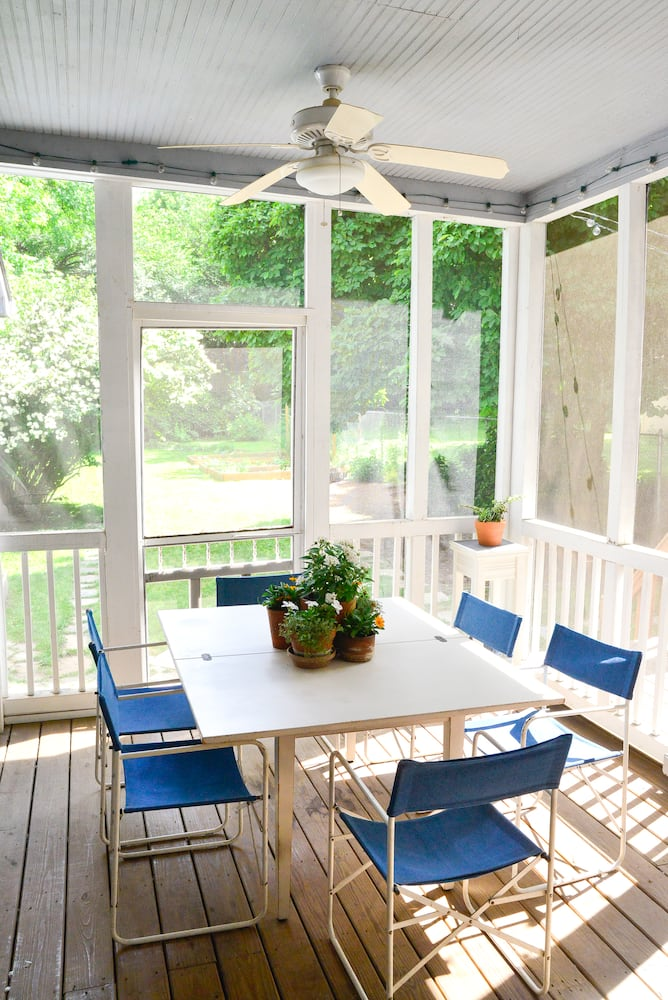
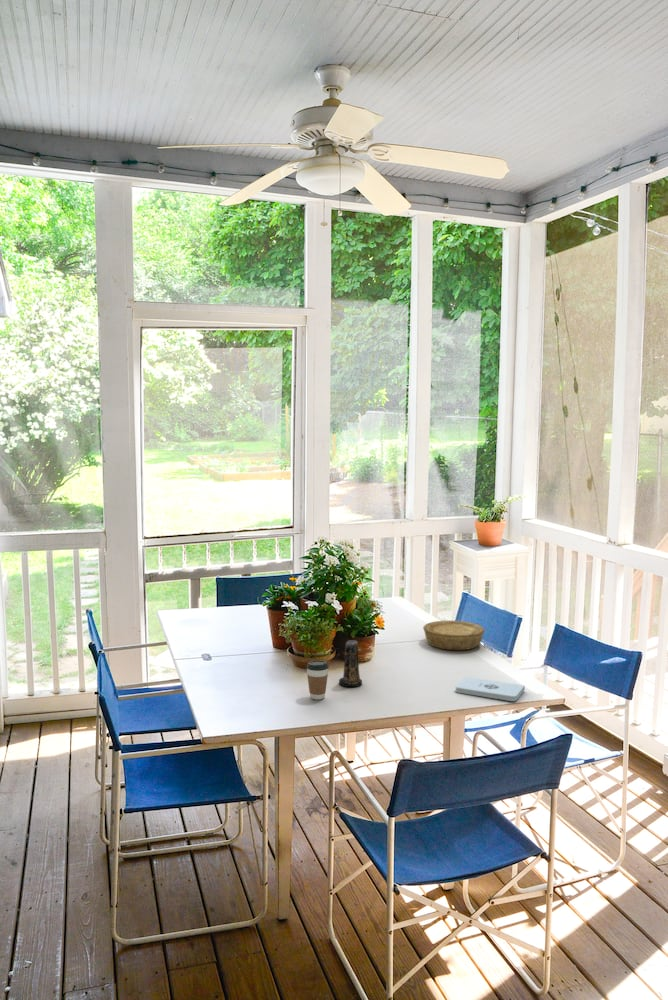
+ notepad [454,676,526,702]
+ candle [338,639,363,688]
+ coffee cup [306,659,330,701]
+ bowl [422,620,486,651]
